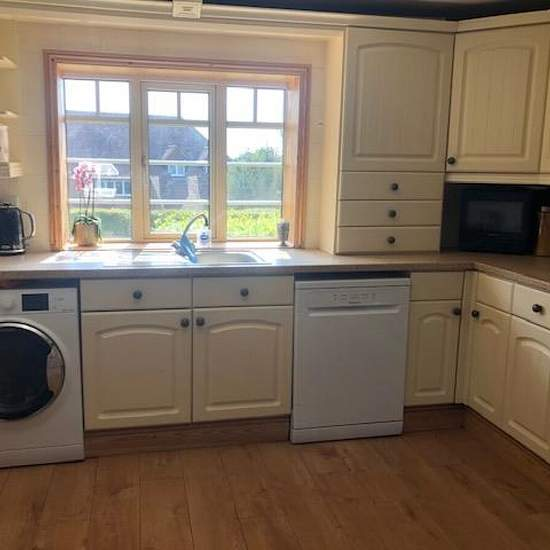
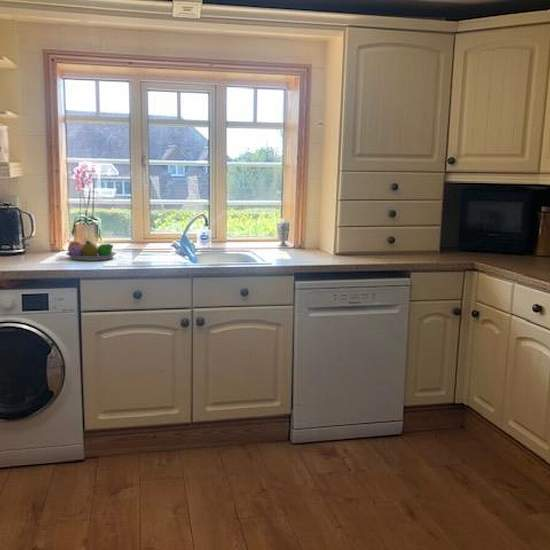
+ fruit bowl [65,240,117,262]
